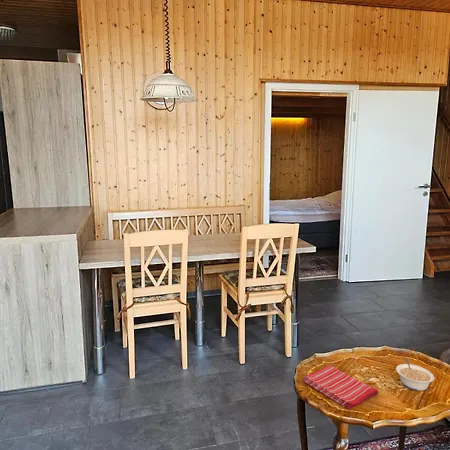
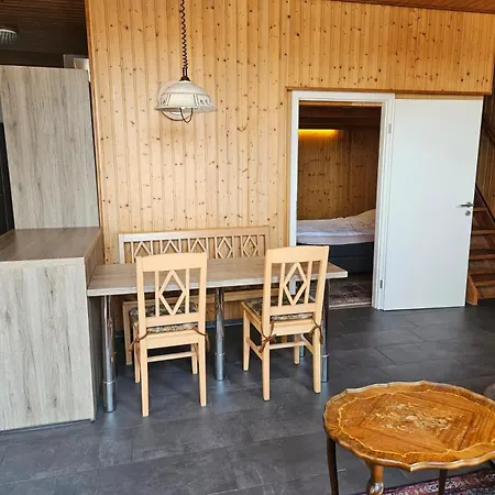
- dish towel [301,364,379,411]
- legume [395,357,435,392]
